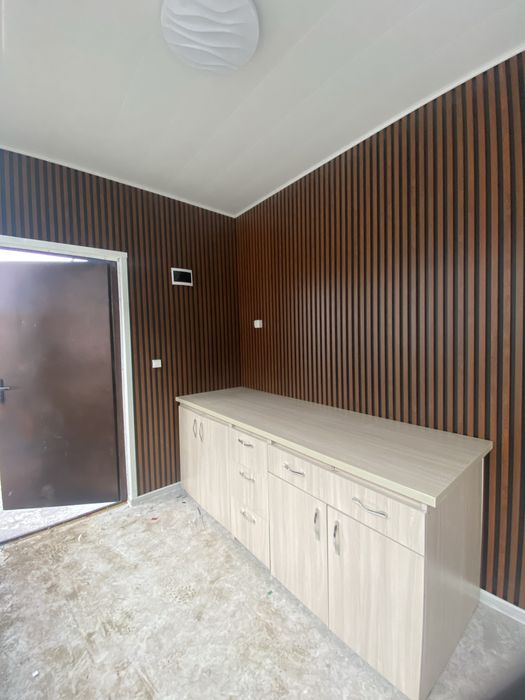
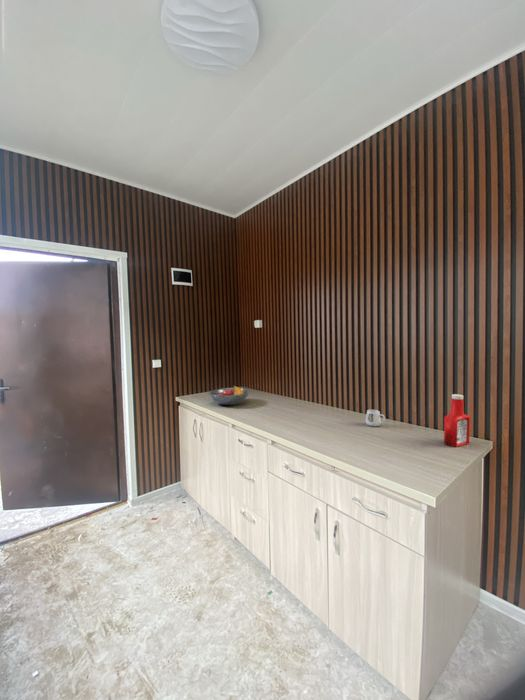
+ fruit bowl [208,385,251,406]
+ soap bottle [443,393,471,448]
+ mug [365,409,386,427]
